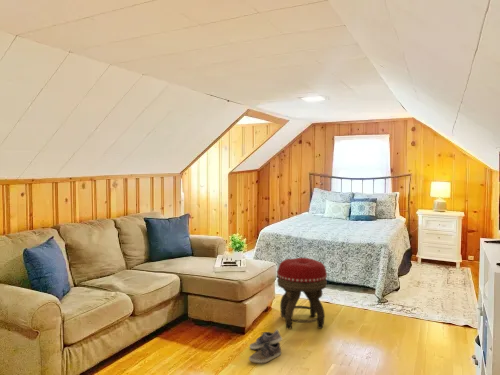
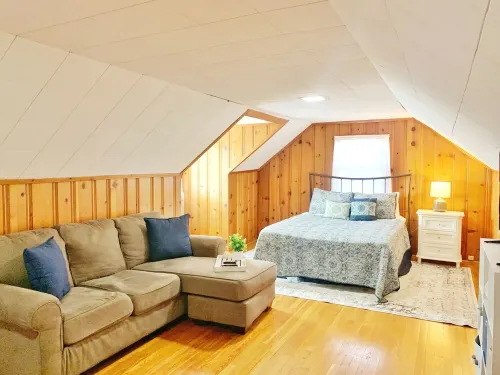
- shoe [248,329,283,364]
- footstool [276,257,328,330]
